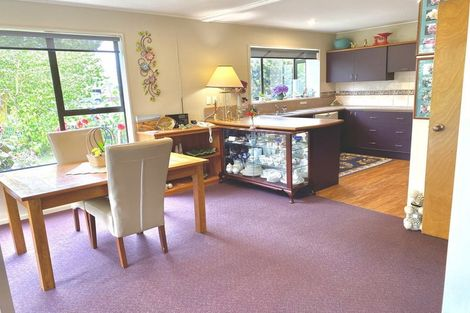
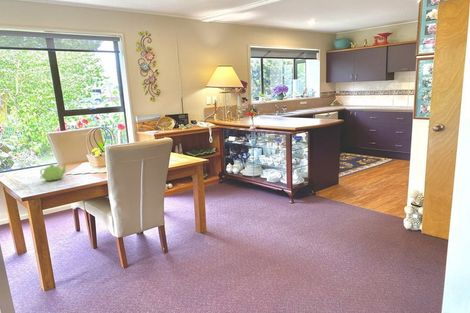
+ teapot [39,162,68,182]
